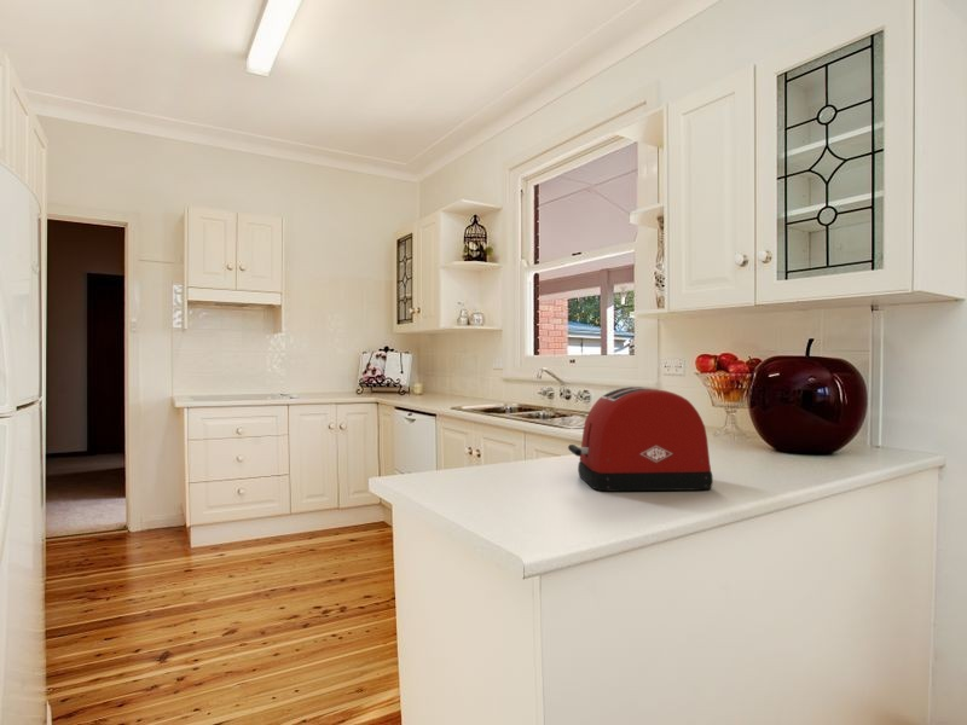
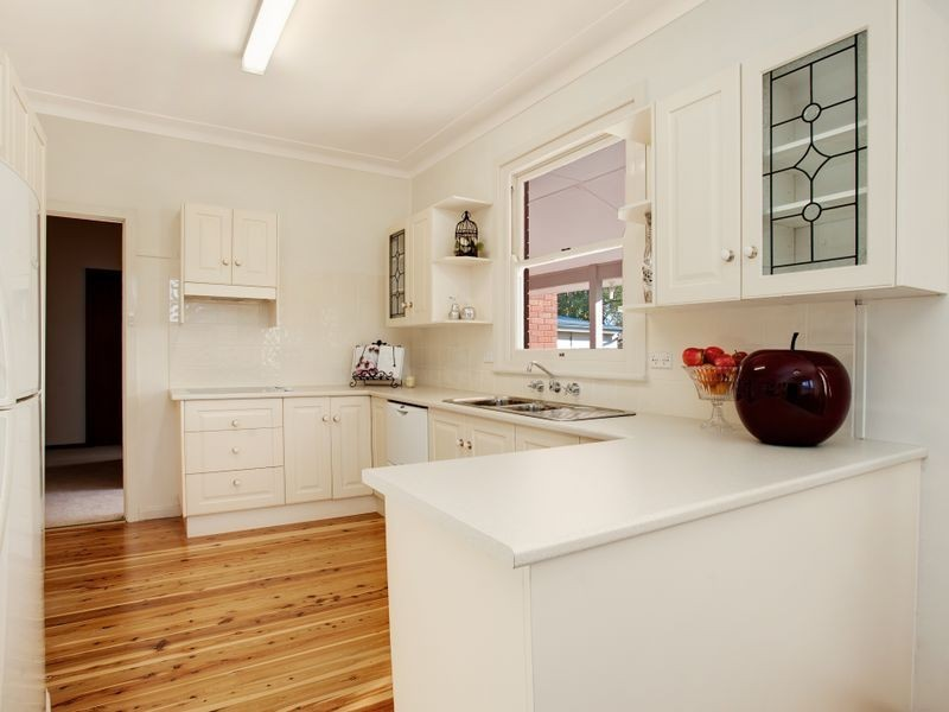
- toaster [567,385,714,492]
